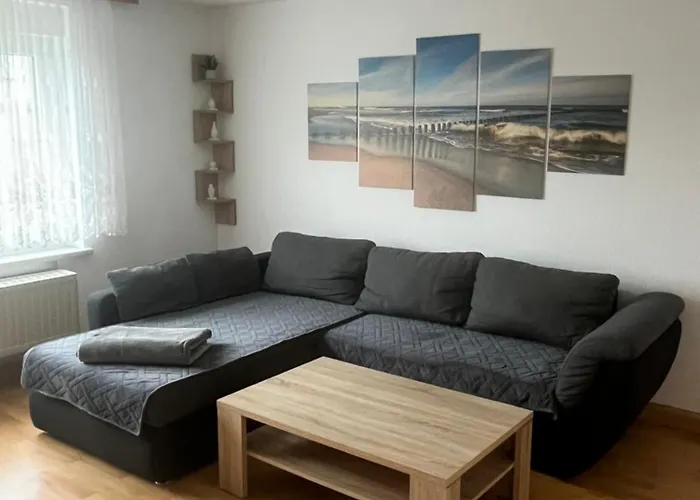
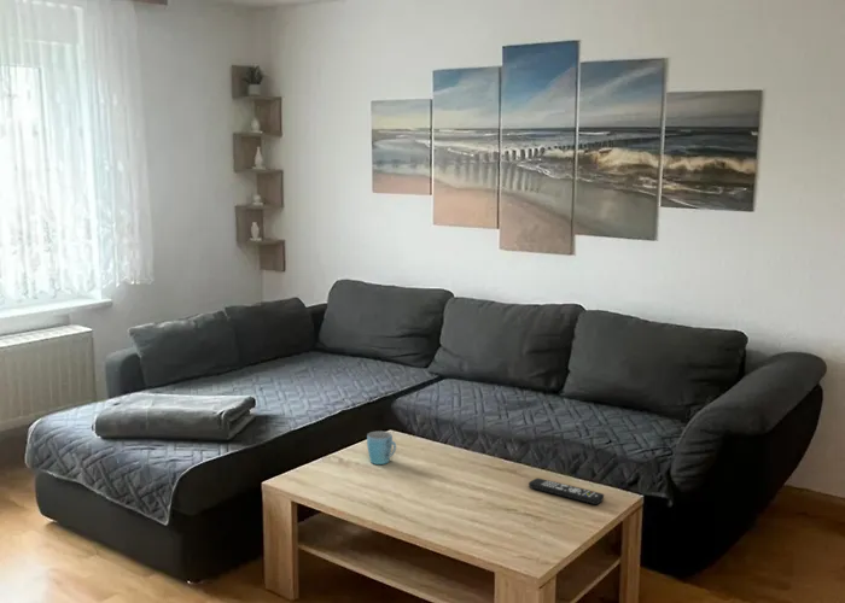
+ remote control [528,478,605,505]
+ mug [366,431,397,466]
